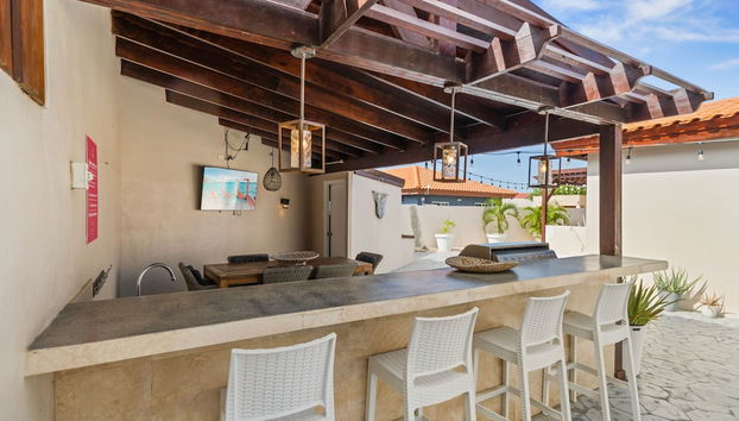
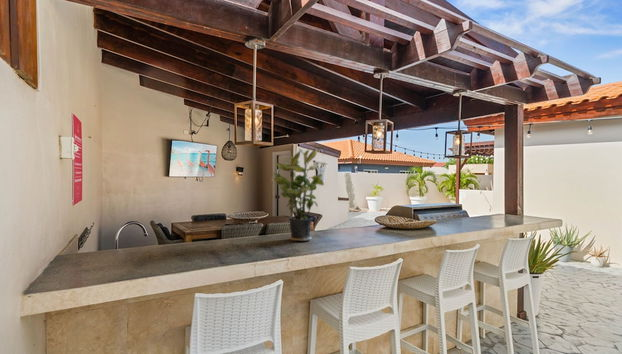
+ potted plant [273,147,325,242]
